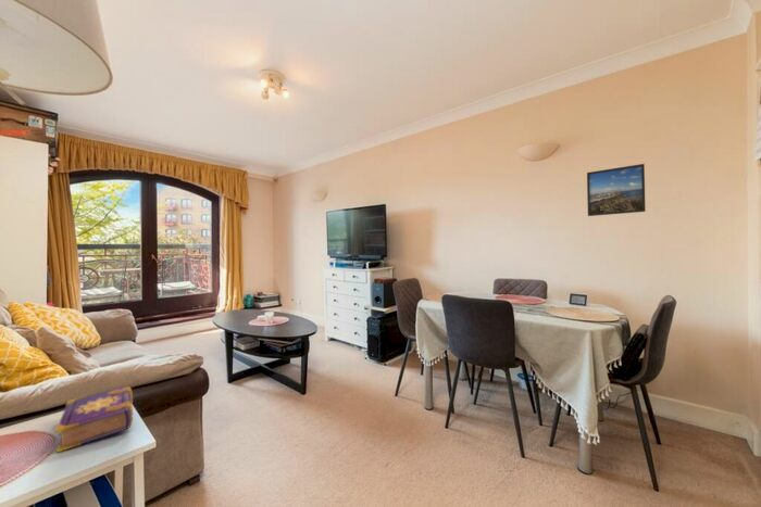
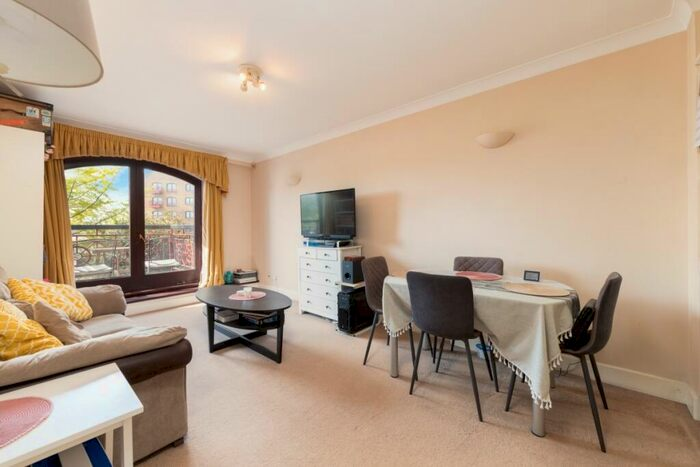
- book [53,384,134,454]
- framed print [586,163,647,217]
